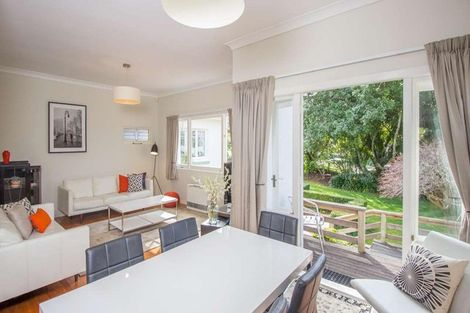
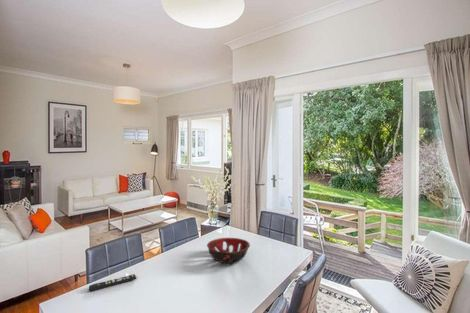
+ decorative bowl [206,237,251,264]
+ remote control [88,273,137,293]
